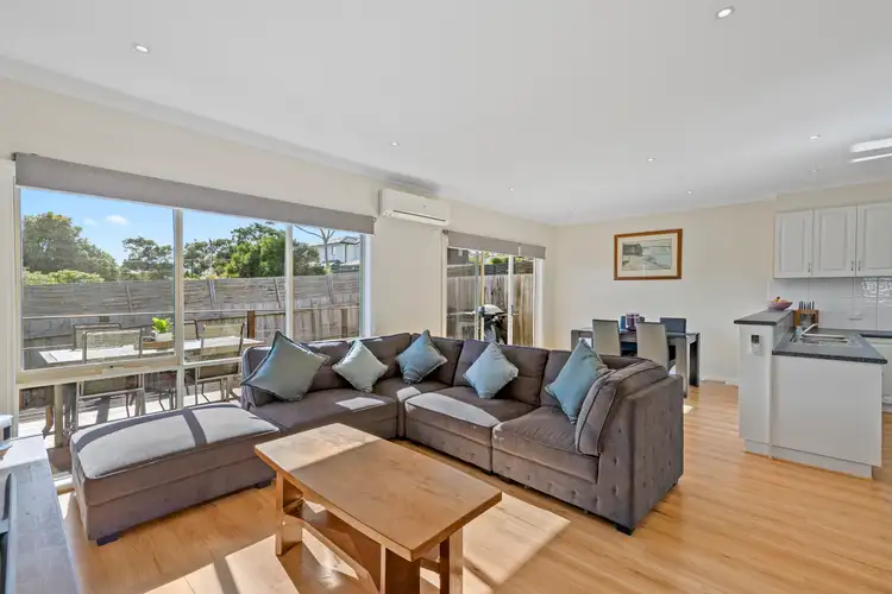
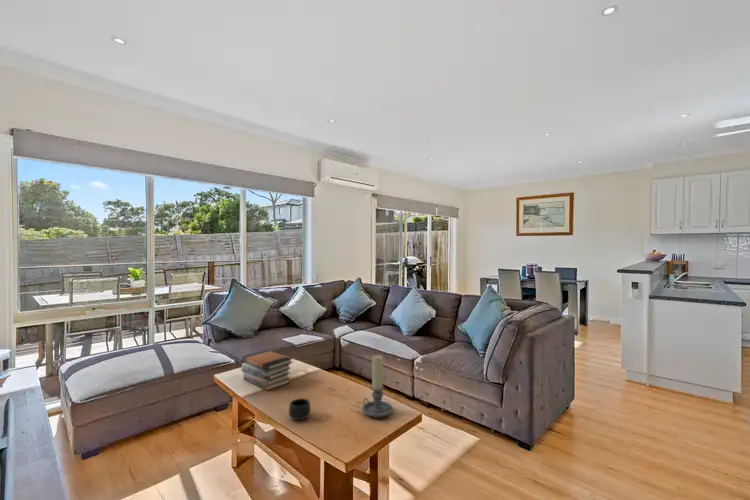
+ mug [288,397,312,421]
+ candle holder [361,354,394,418]
+ book stack [240,349,294,392]
